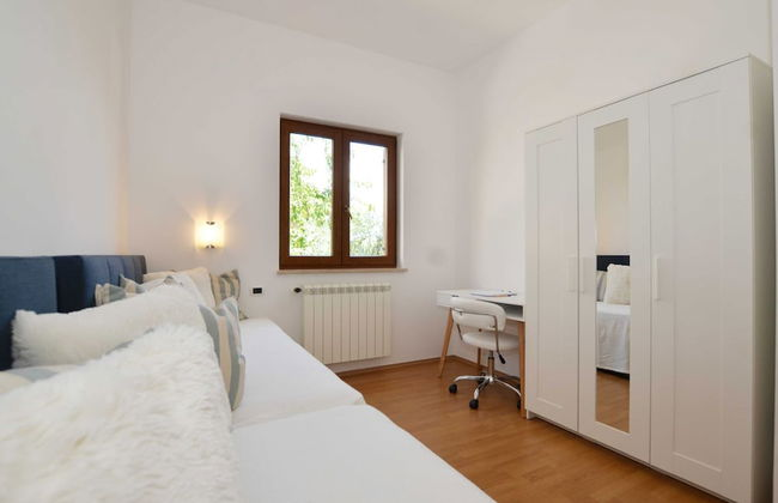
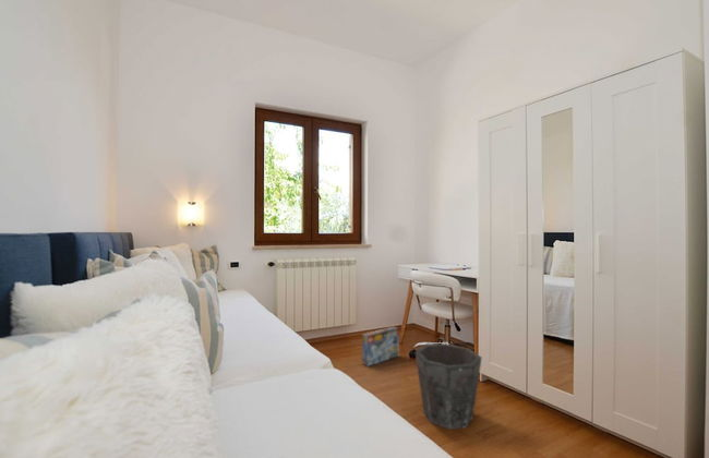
+ waste bin [414,342,483,431]
+ box [361,326,400,367]
